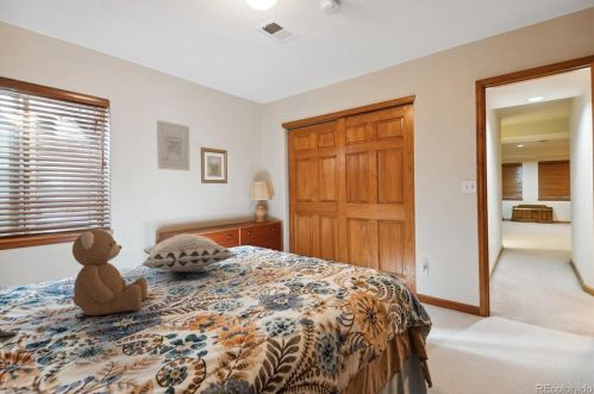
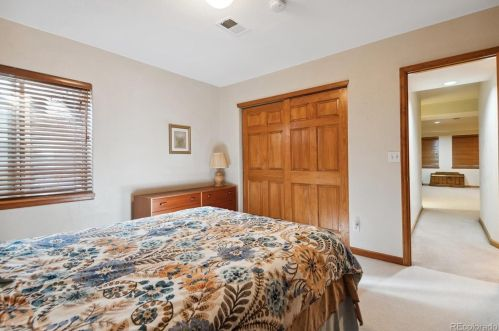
- decorative pillow [140,232,237,273]
- teddy bear [71,227,149,317]
- wall art [156,119,190,173]
